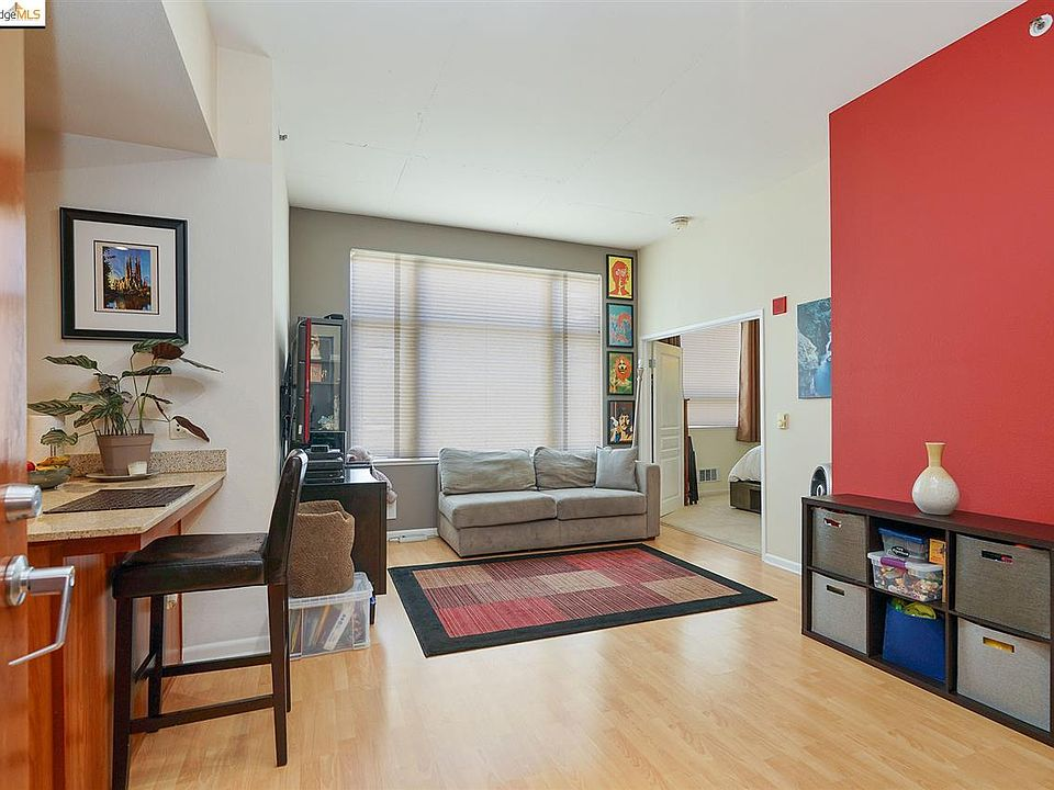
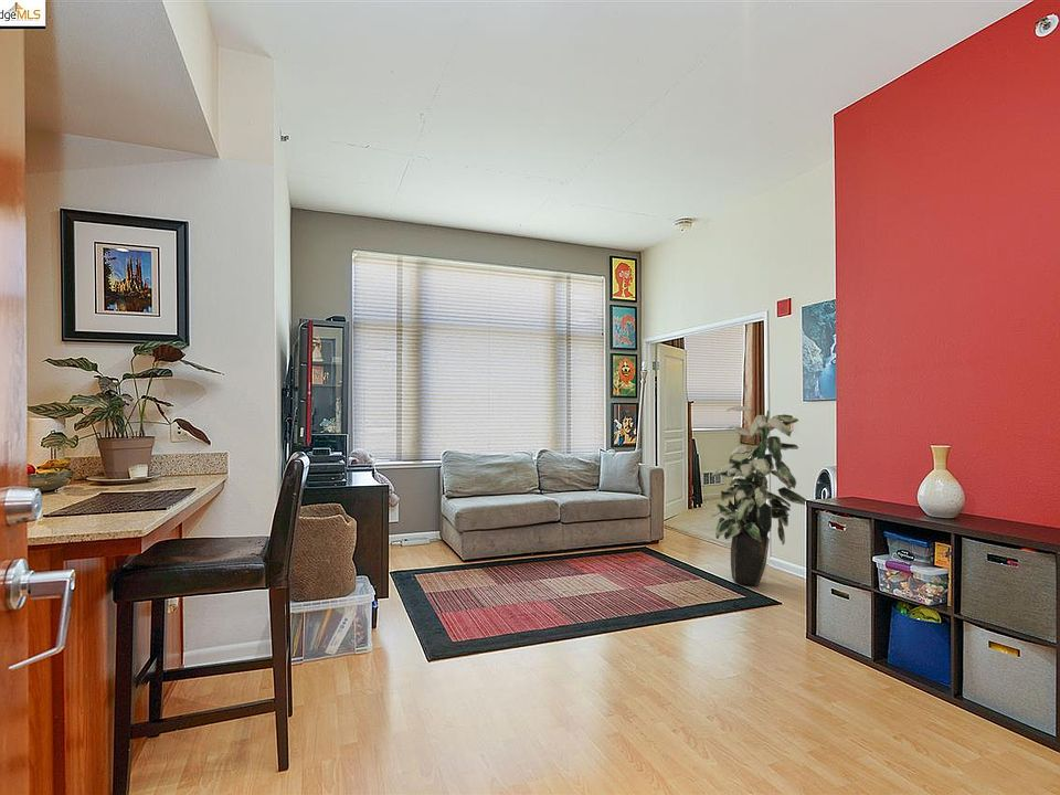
+ indoor plant [710,405,807,587]
